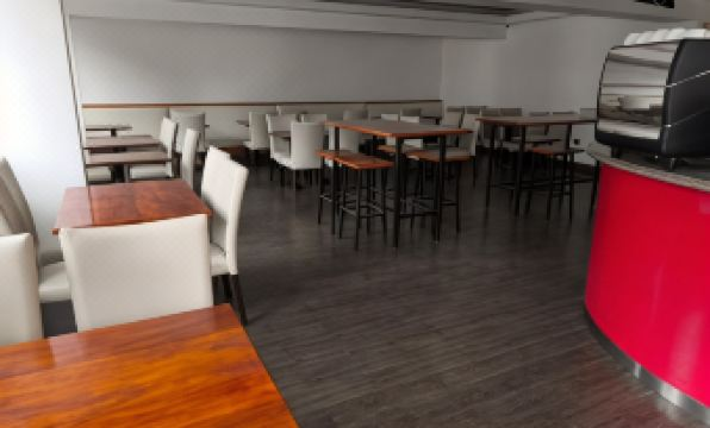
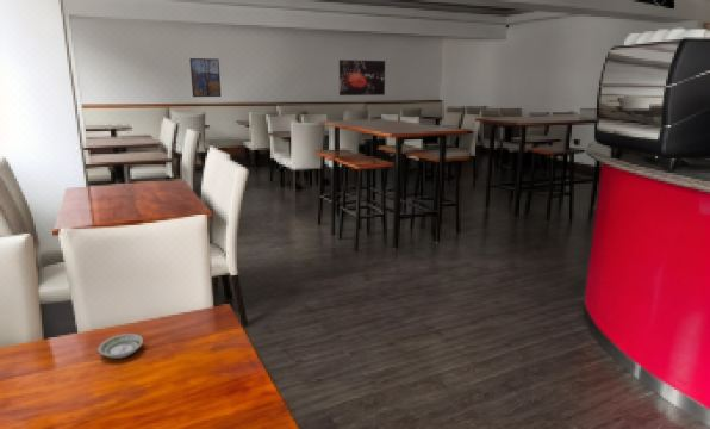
+ saucer [96,332,144,360]
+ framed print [188,57,222,98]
+ wall art [338,58,386,97]
